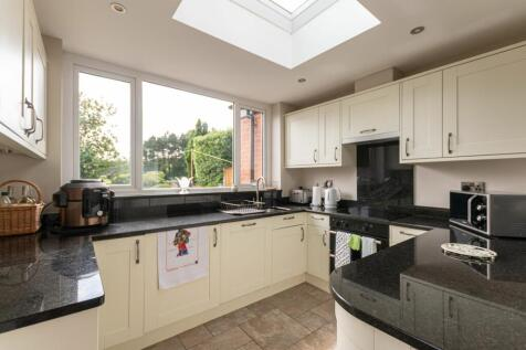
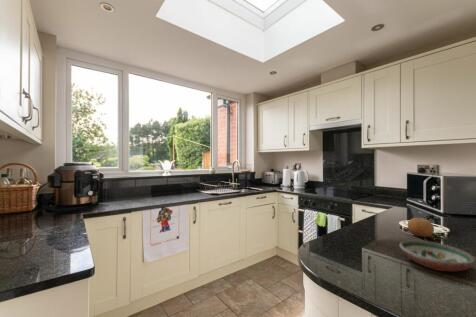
+ decorative bowl [399,239,476,272]
+ fruit [407,217,435,238]
